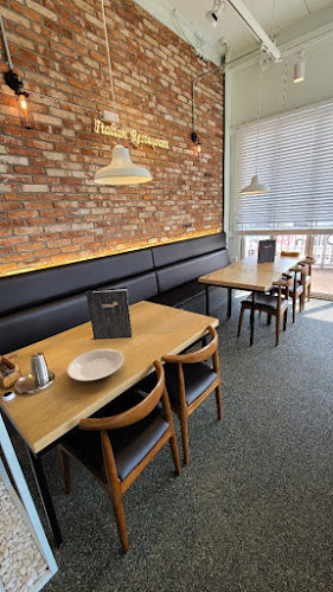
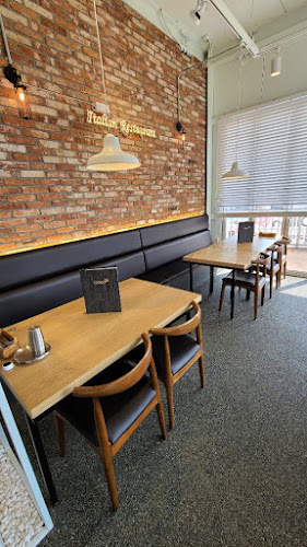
- plate [66,348,124,382]
